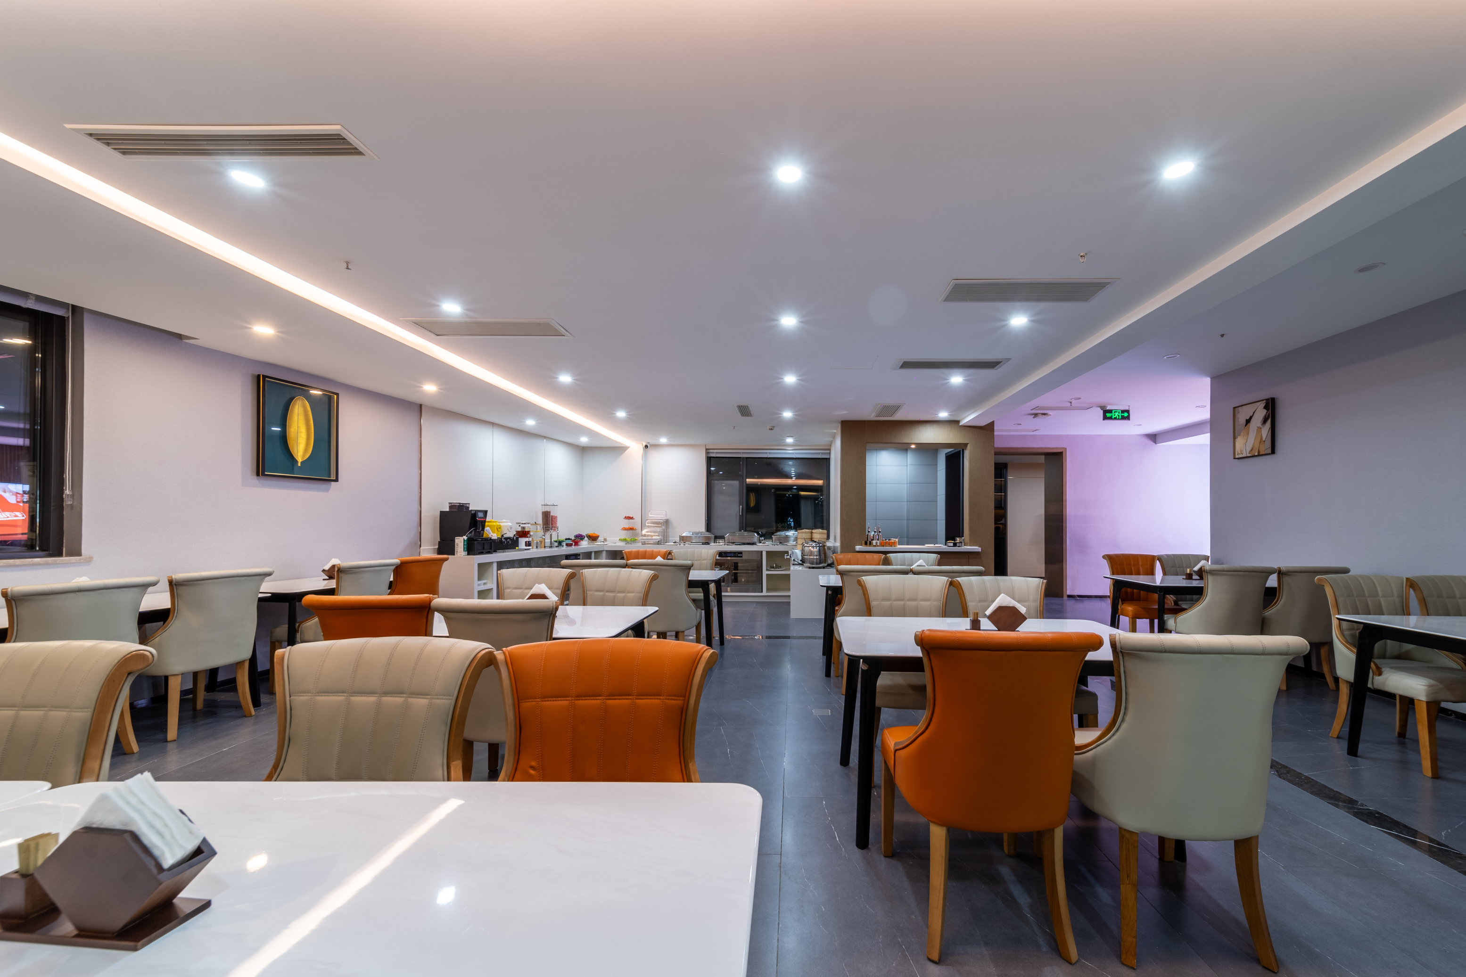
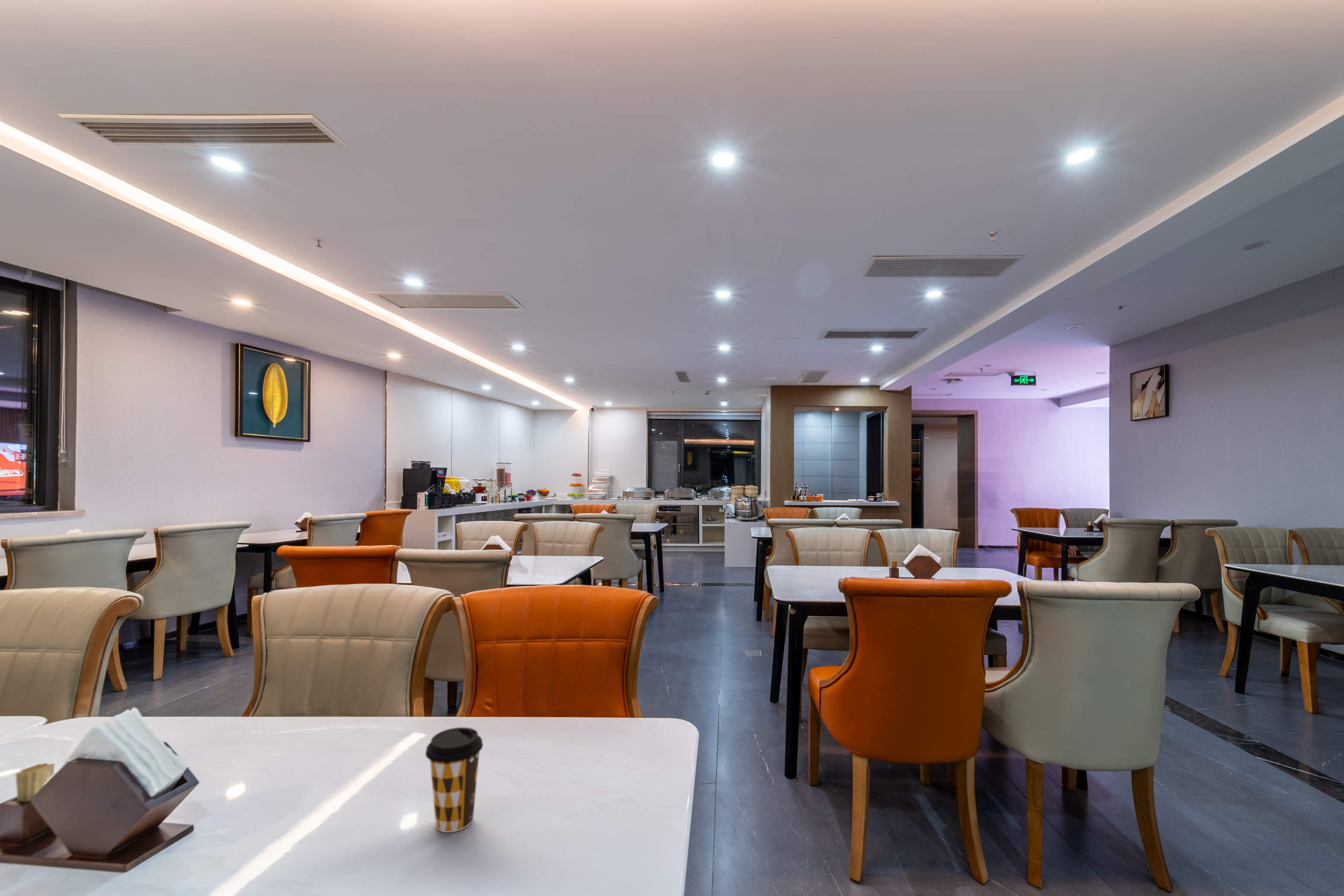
+ coffee cup [425,727,484,833]
